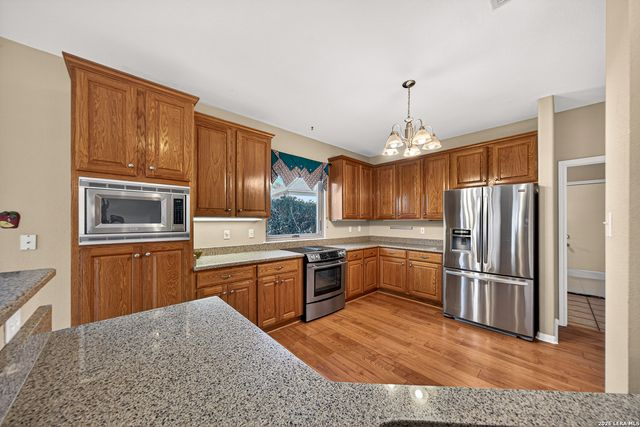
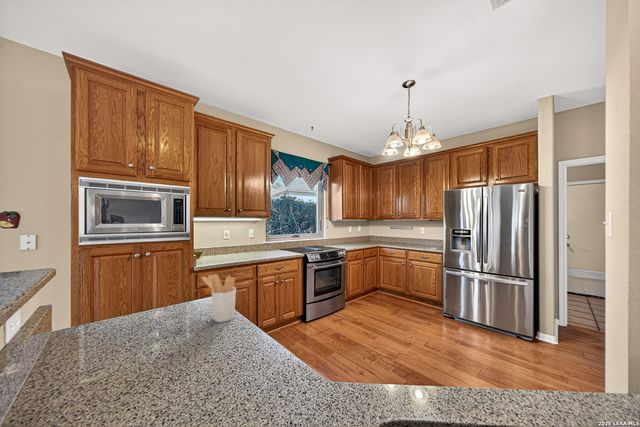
+ utensil holder [201,273,237,323]
